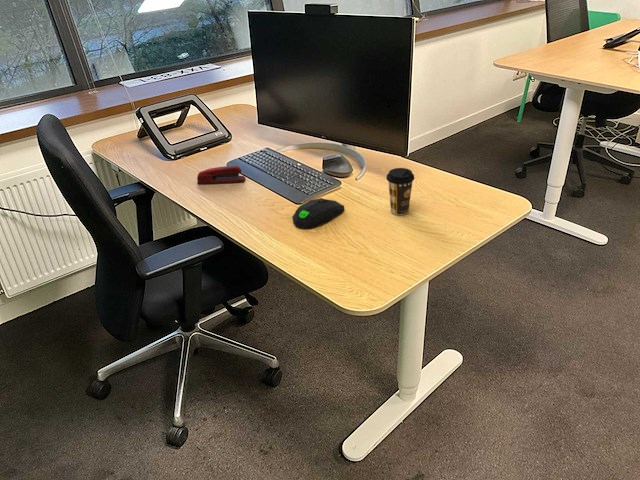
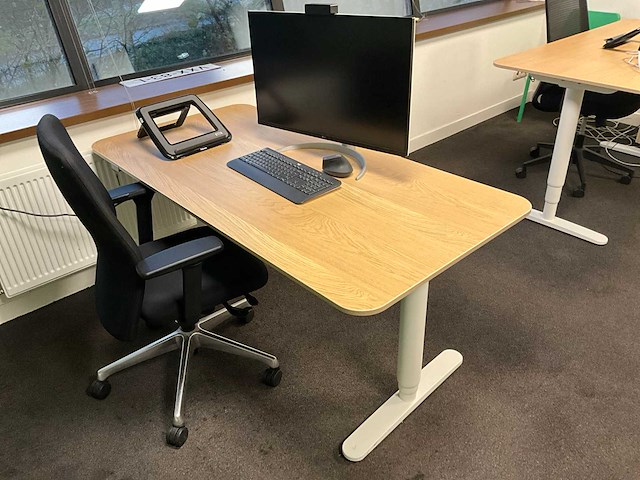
- stapler [196,164,246,185]
- computer mouse [291,197,345,229]
- coffee cup [385,167,415,216]
